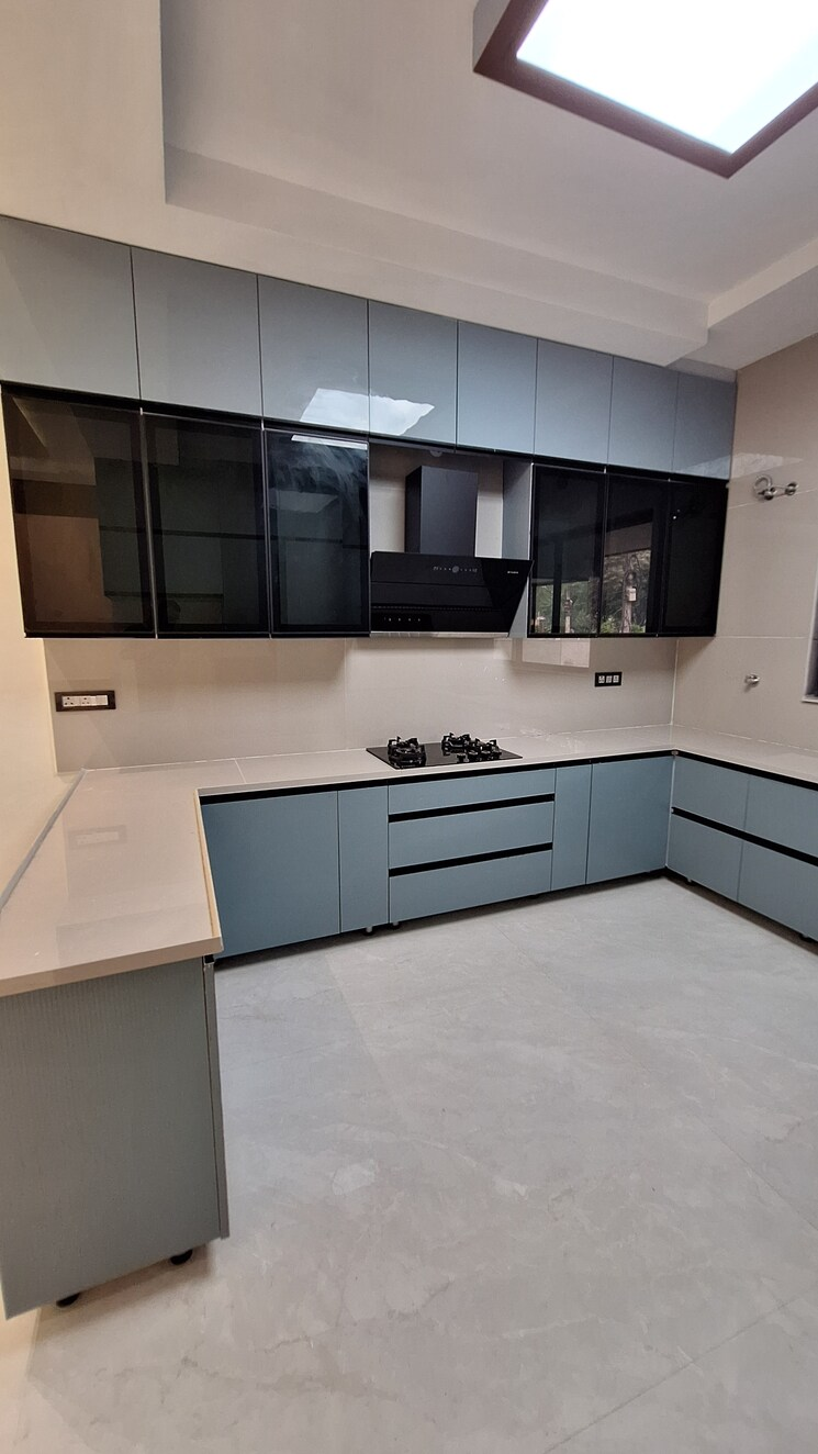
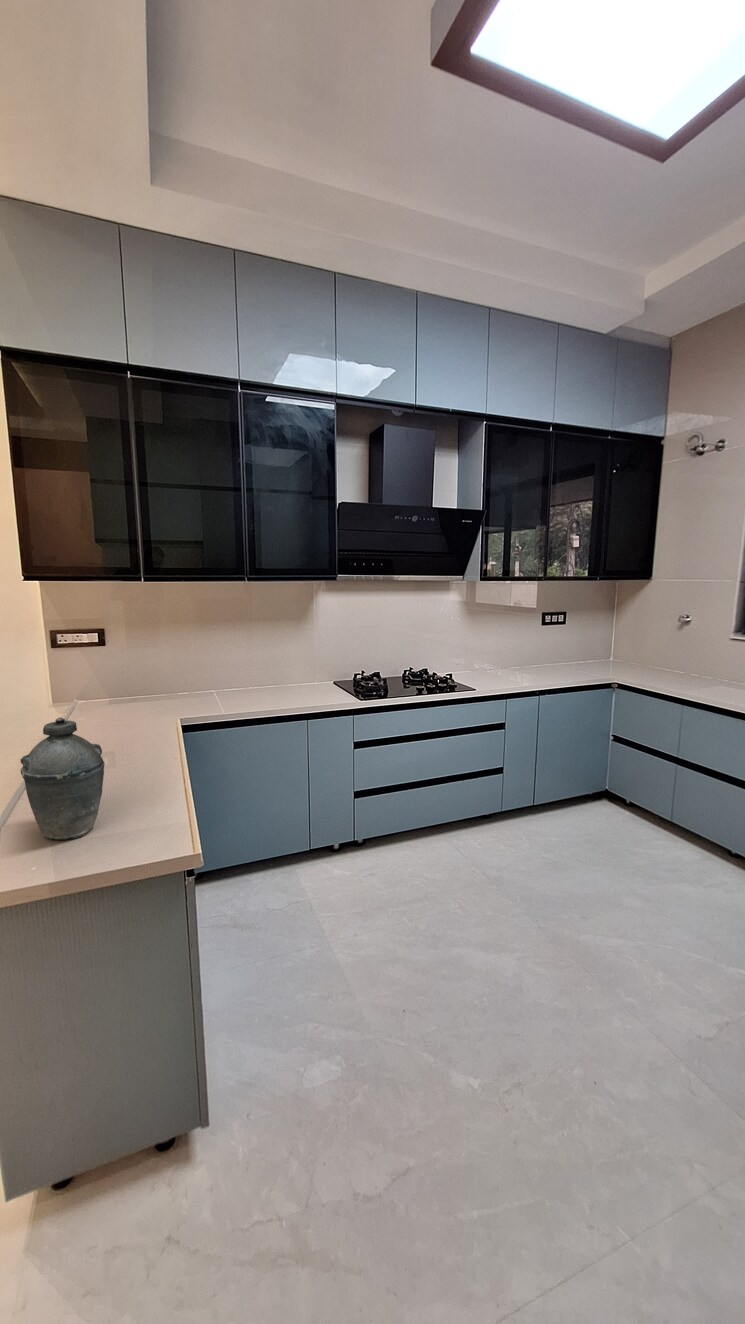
+ kettle [19,717,106,841]
